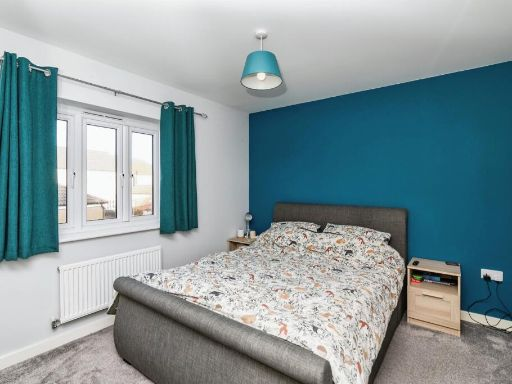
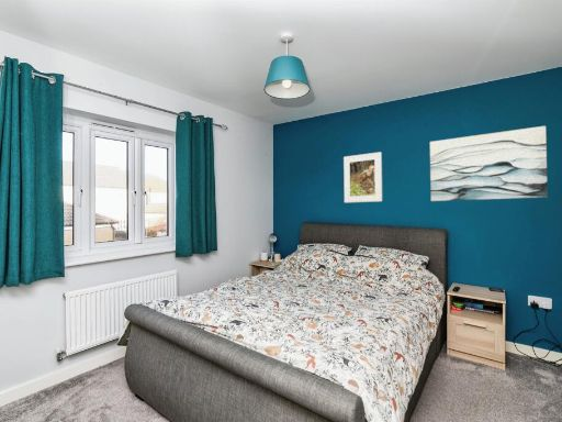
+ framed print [342,151,383,203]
+ wall art [429,125,549,202]
